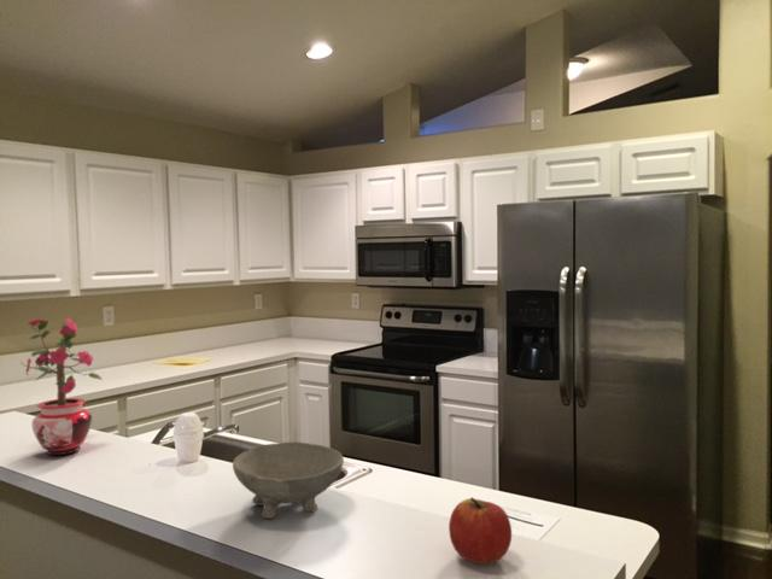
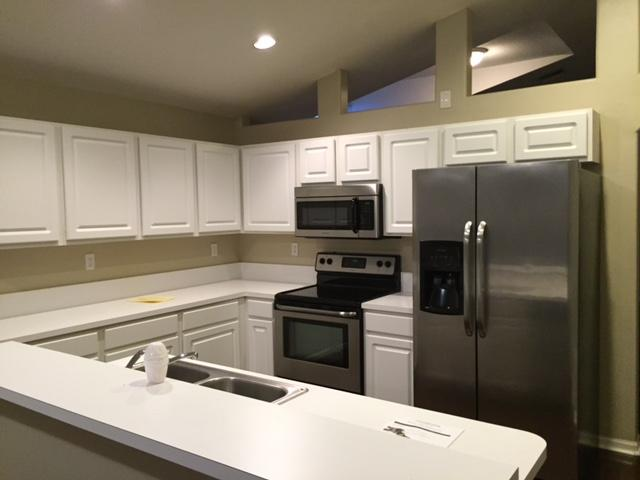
- bowl [232,441,345,520]
- apple [448,496,513,566]
- potted plant [19,312,104,456]
